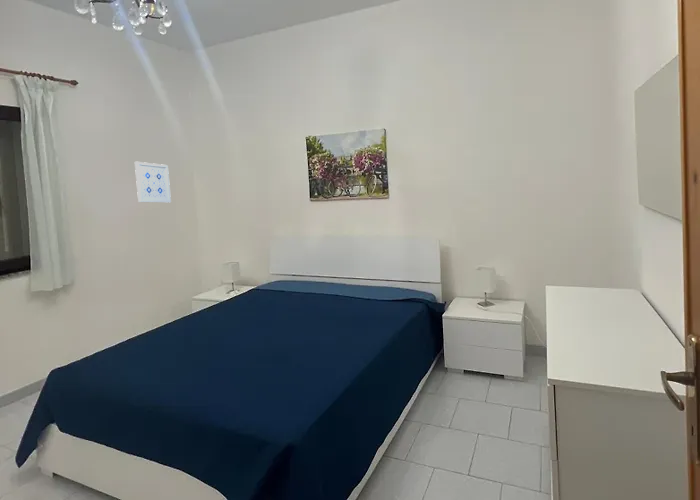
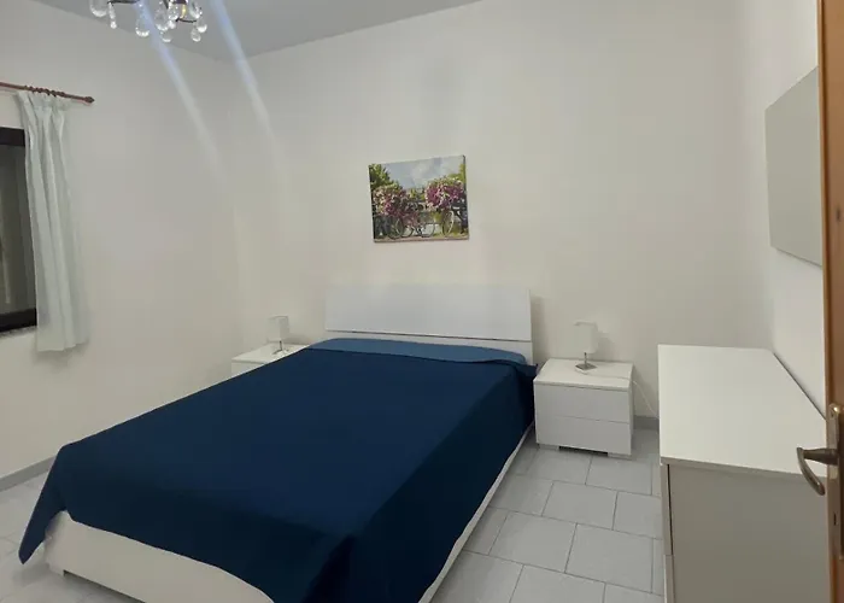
- wall art [134,161,172,203]
